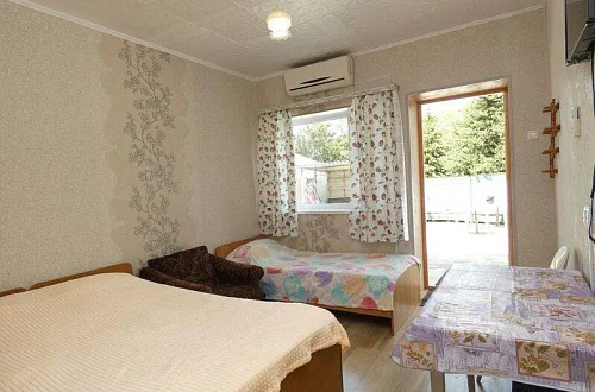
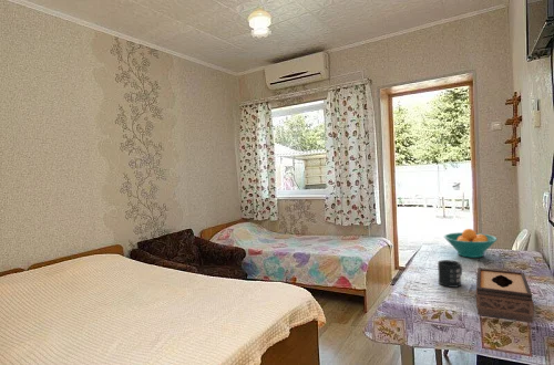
+ fruit bowl [443,228,499,259]
+ mug [437,259,463,289]
+ tissue box [475,268,535,324]
